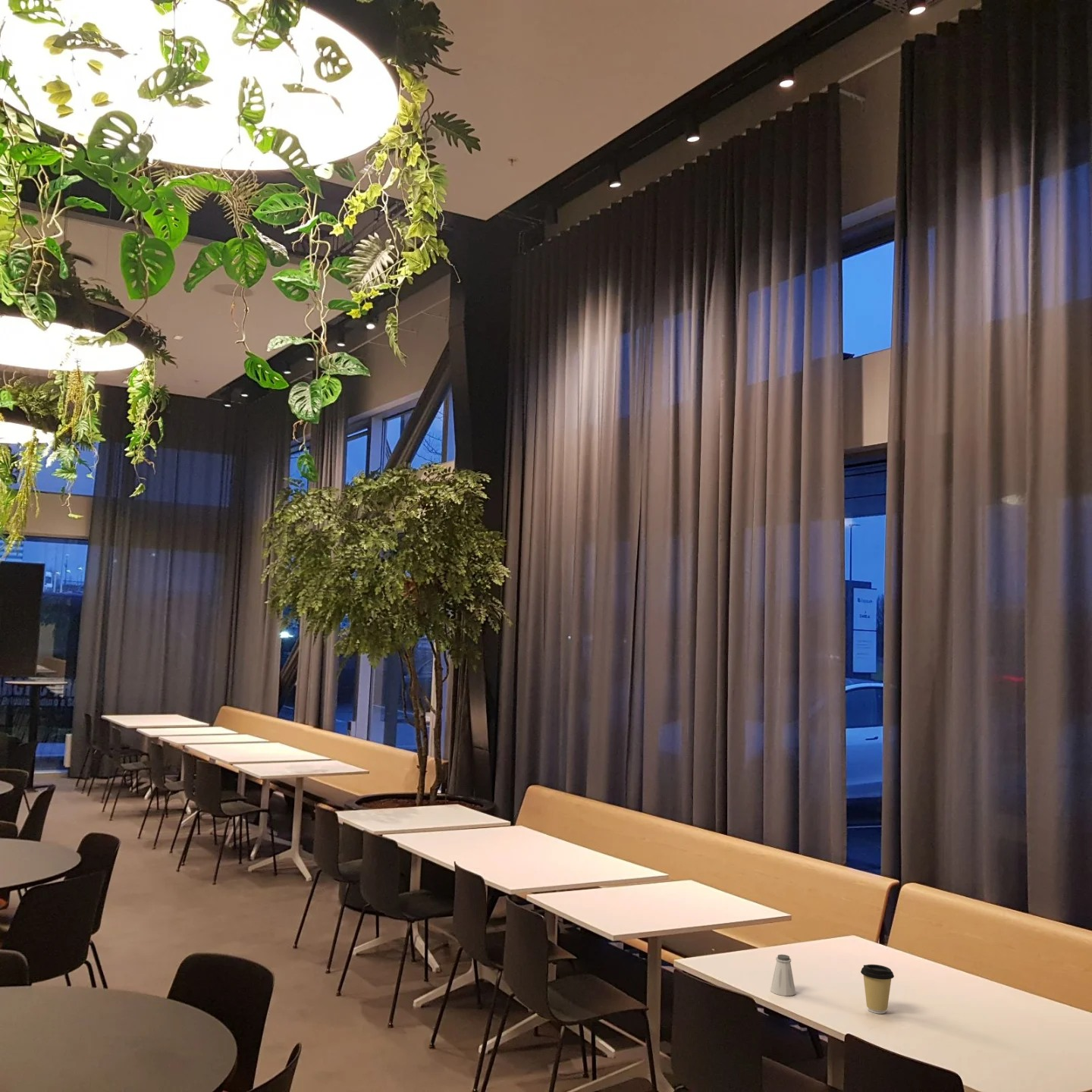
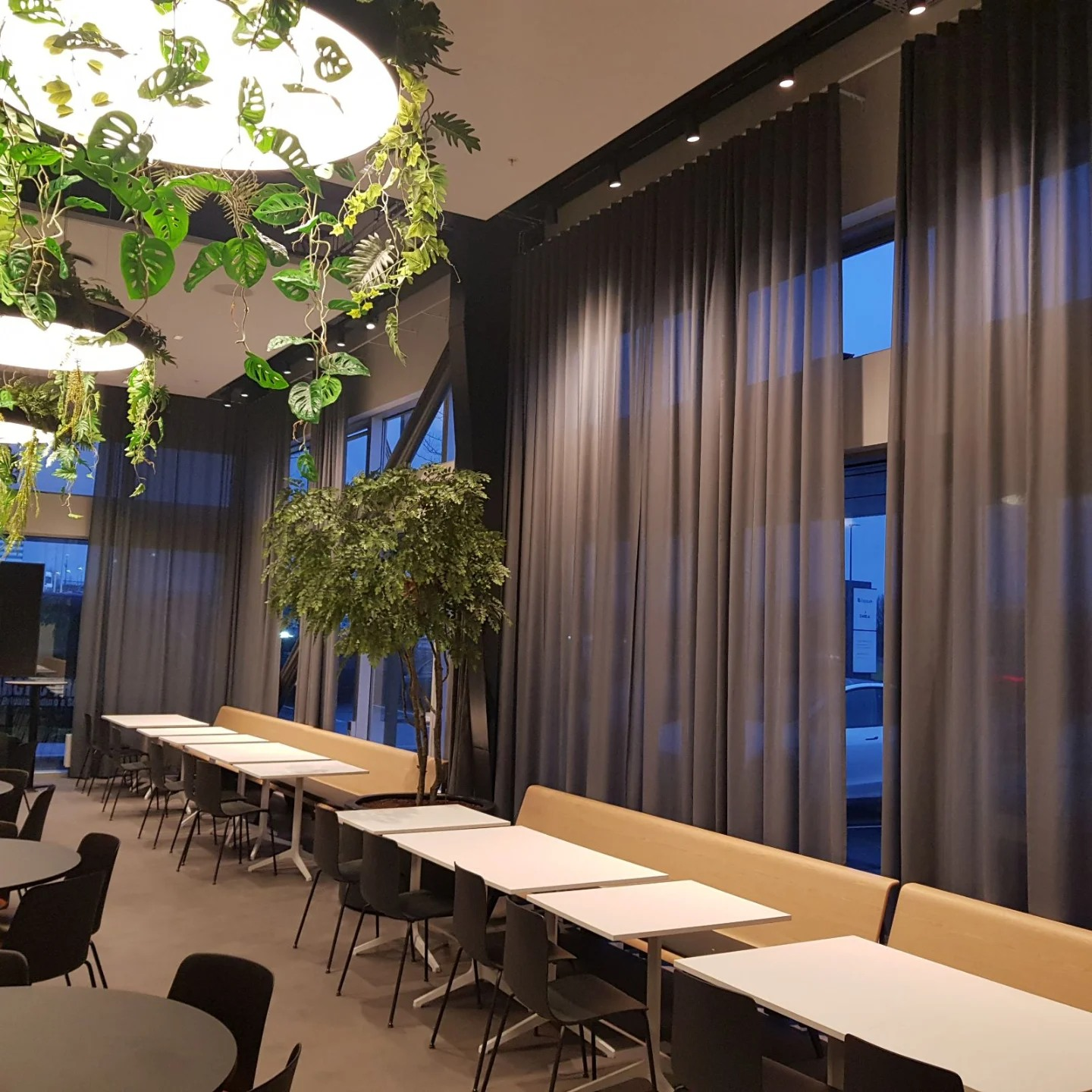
- coffee cup [860,964,895,1015]
- saltshaker [770,954,796,996]
